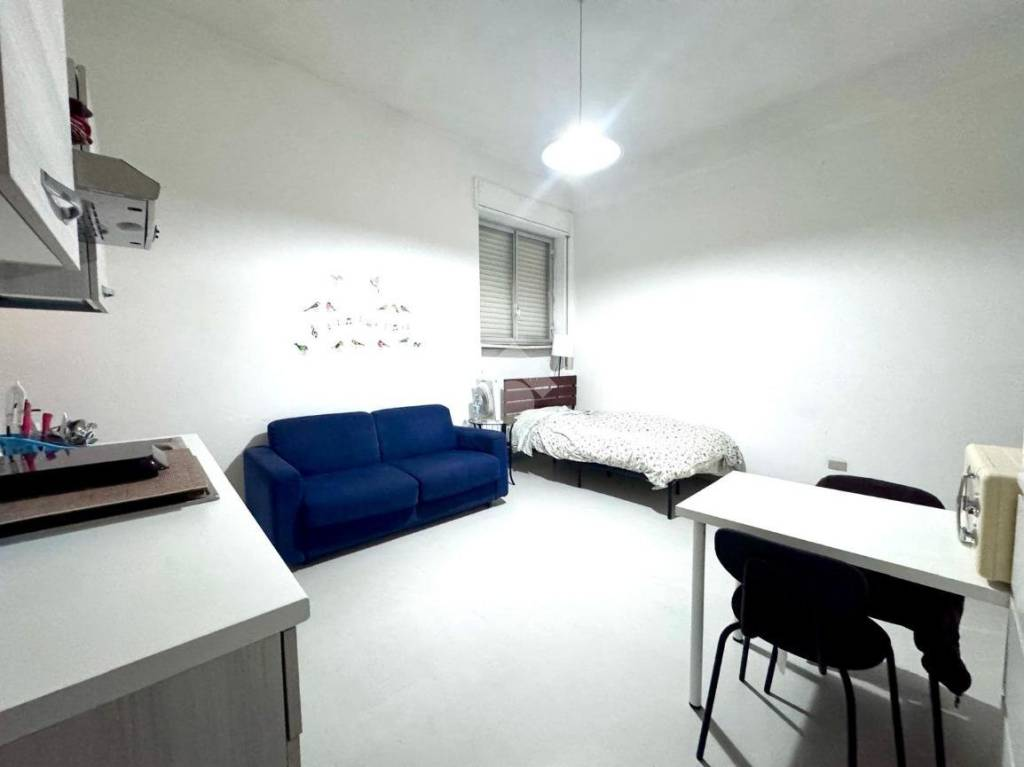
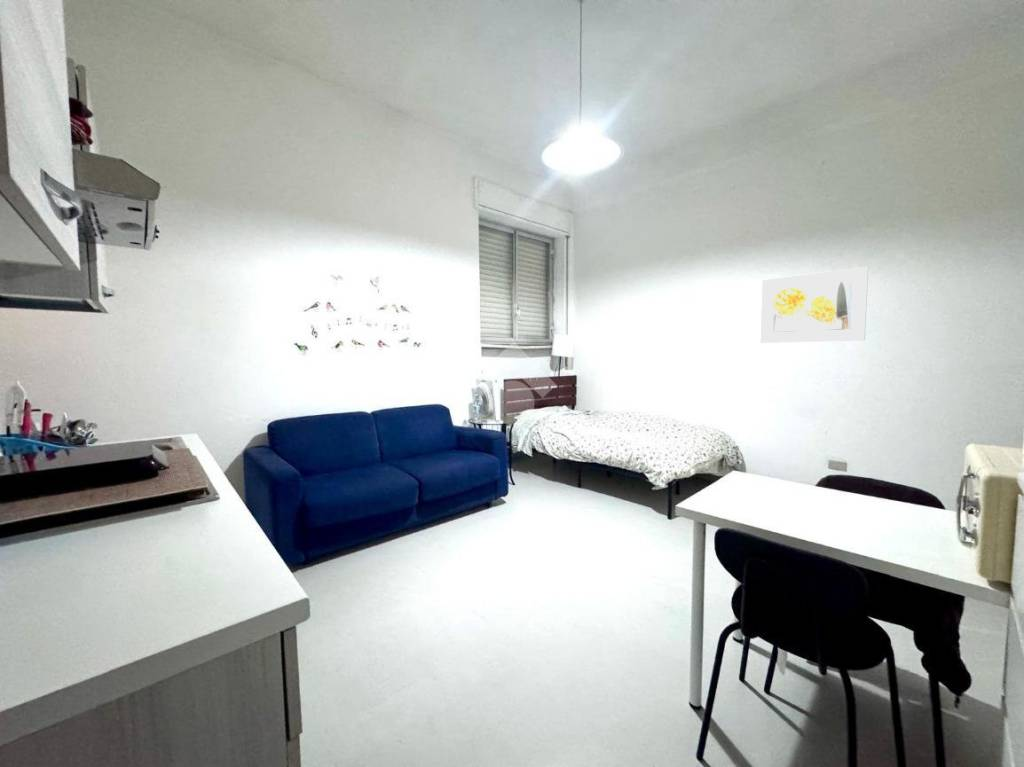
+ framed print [759,266,869,344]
